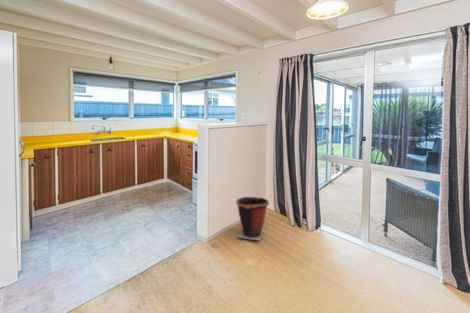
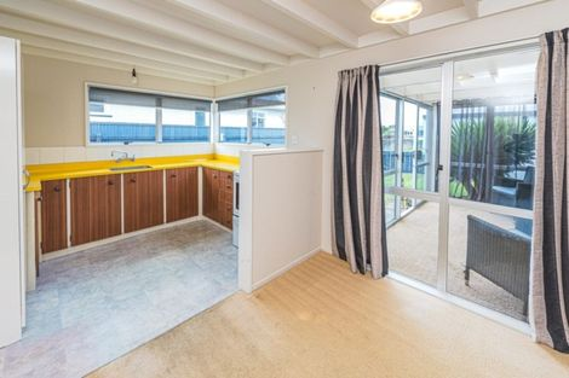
- waste bin [235,196,270,241]
